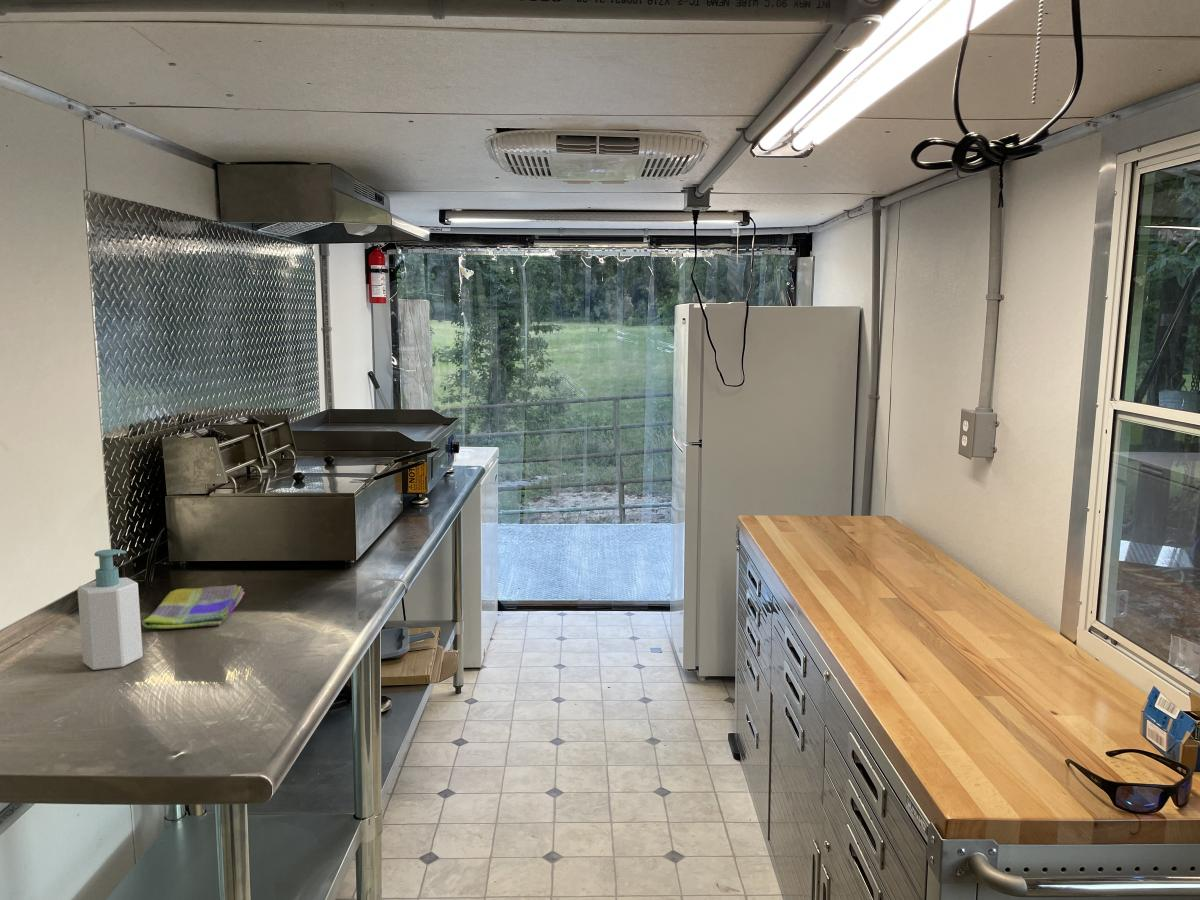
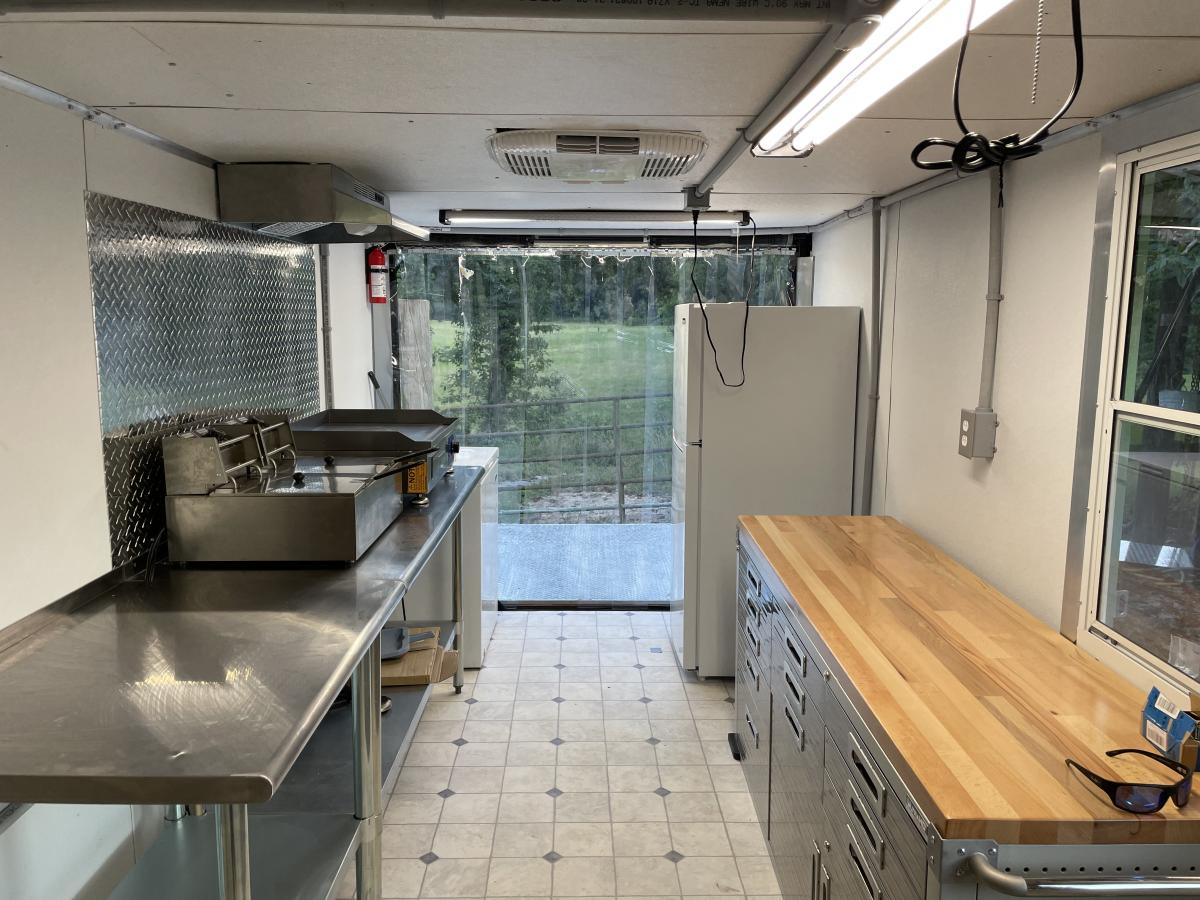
- soap bottle [77,548,144,671]
- dish towel [141,584,246,630]
